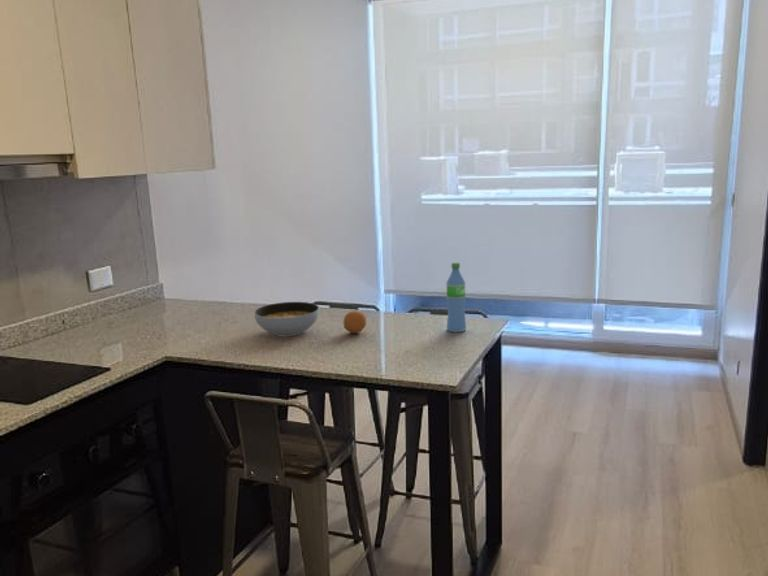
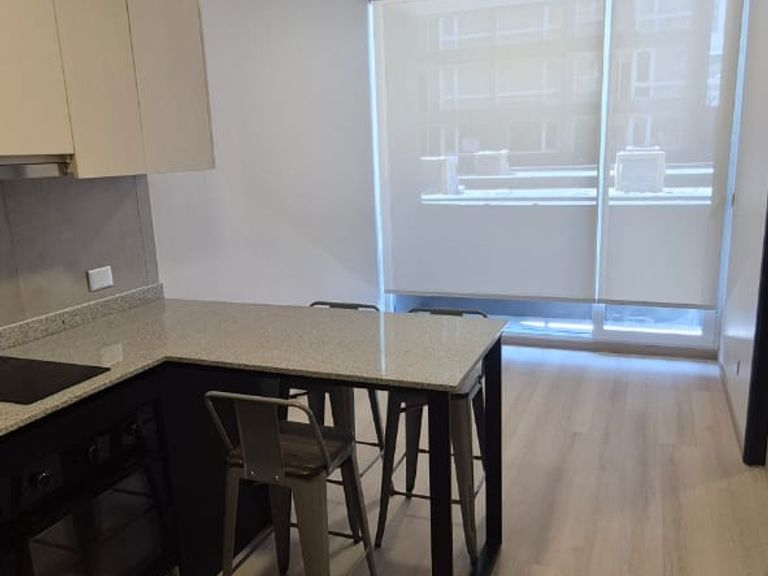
- soup bowl [253,301,320,337]
- water bottle [445,262,467,333]
- fruit [342,310,367,334]
